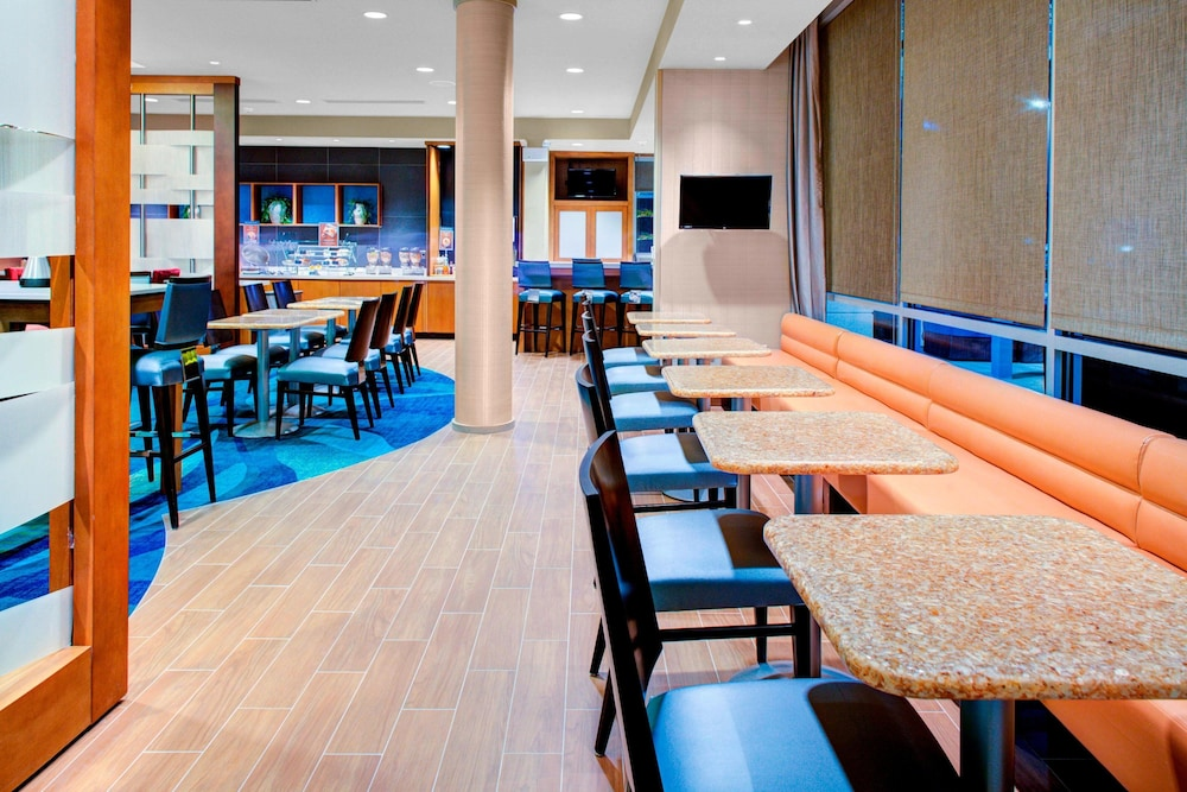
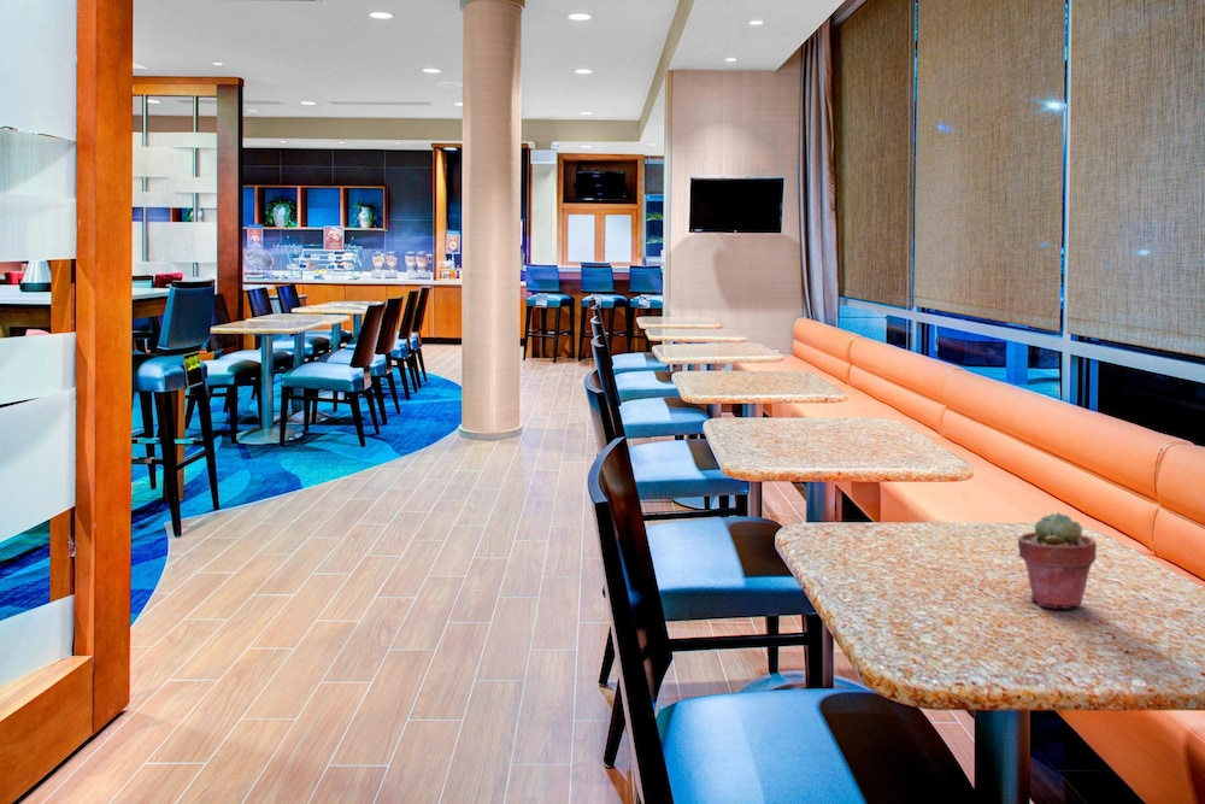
+ potted succulent [1017,511,1098,610]
